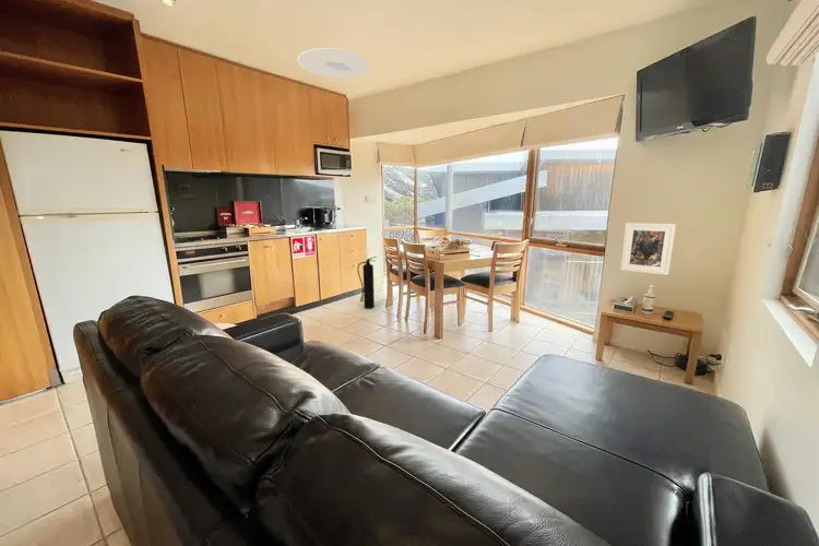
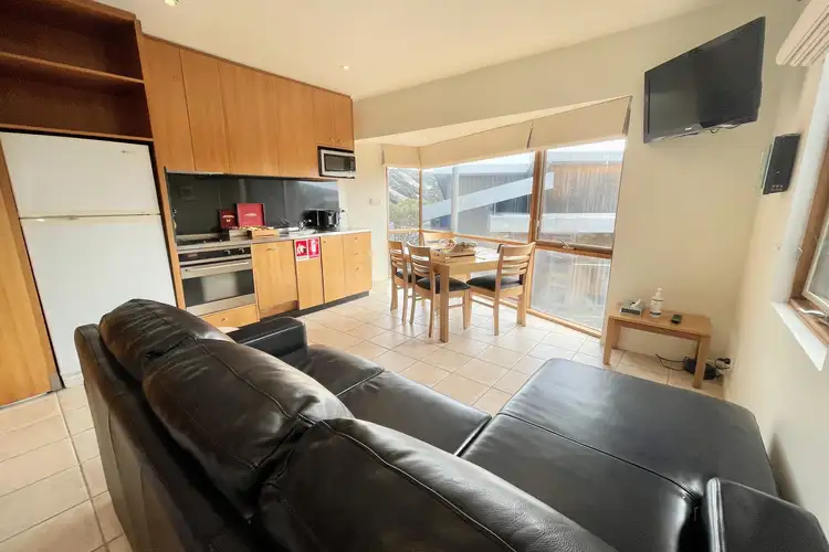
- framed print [619,222,677,276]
- fire extinguisher [356,256,378,310]
- ceiling light [297,47,370,79]
